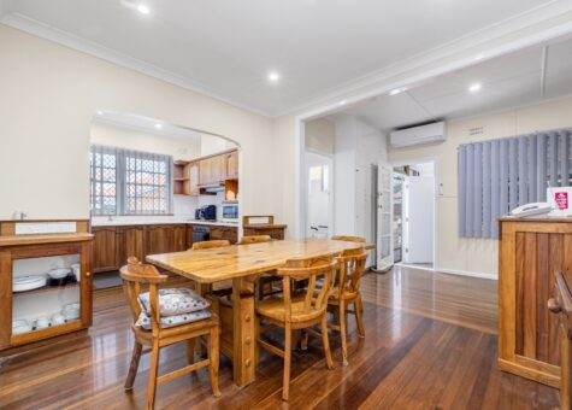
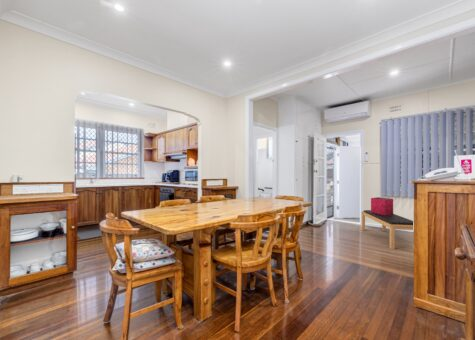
+ storage bin [370,196,394,215]
+ bench [361,209,414,250]
